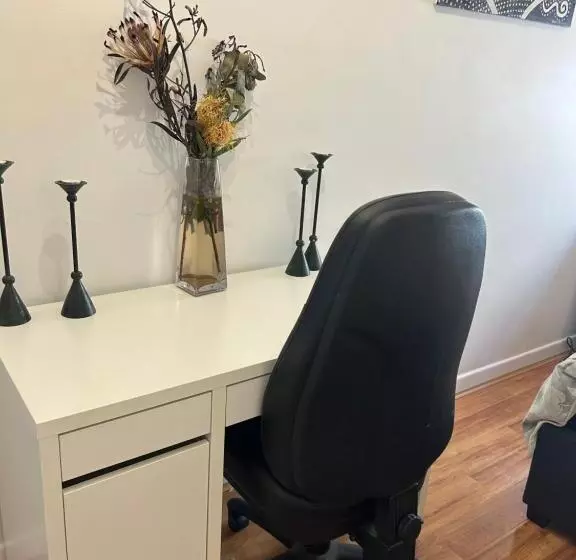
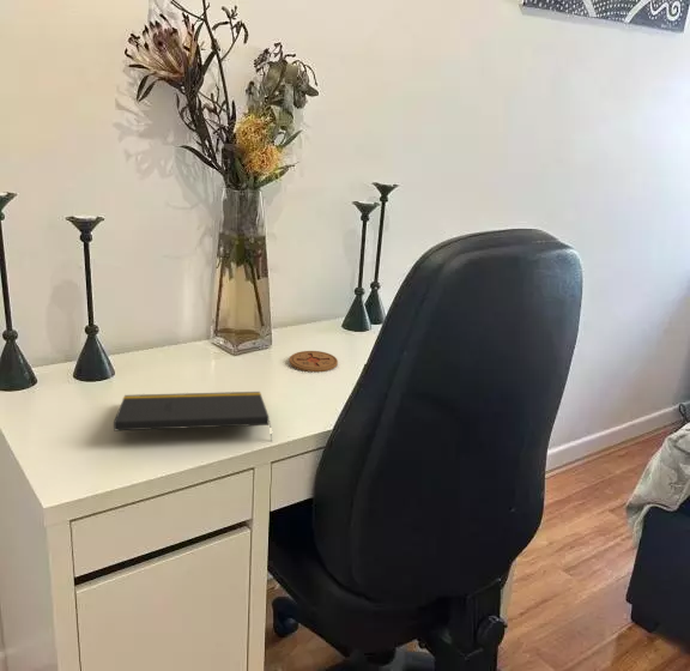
+ coaster [288,350,339,374]
+ notepad [113,391,273,441]
